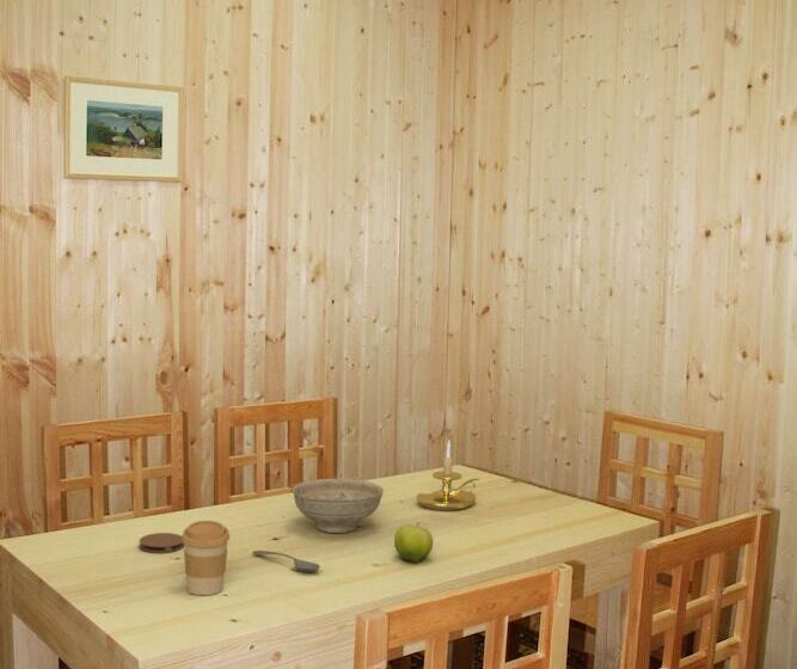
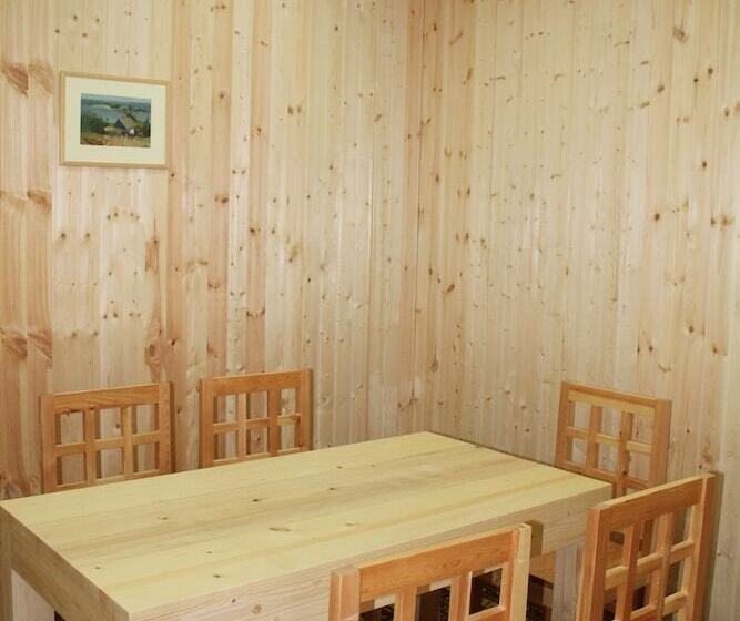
- fruit [393,521,434,564]
- coffee cup [182,520,231,596]
- soupspoon [251,550,321,573]
- coaster [139,532,185,554]
- candle holder [416,438,480,511]
- decorative bowl [292,478,385,534]
